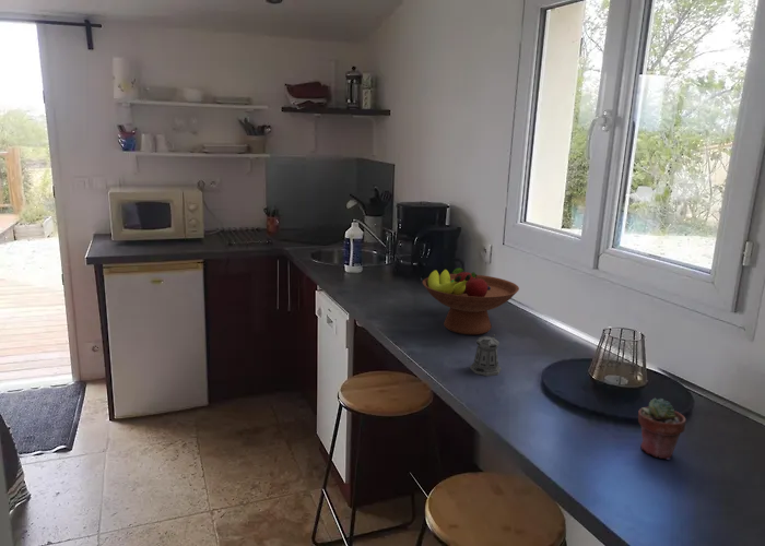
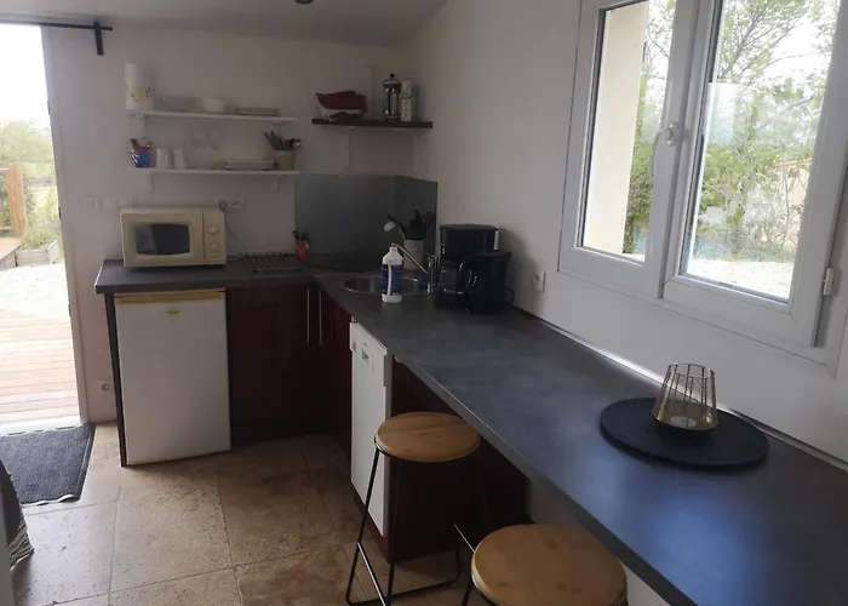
- potted succulent [637,396,687,461]
- pepper shaker [469,333,503,377]
- fruit bowl [422,266,520,335]
